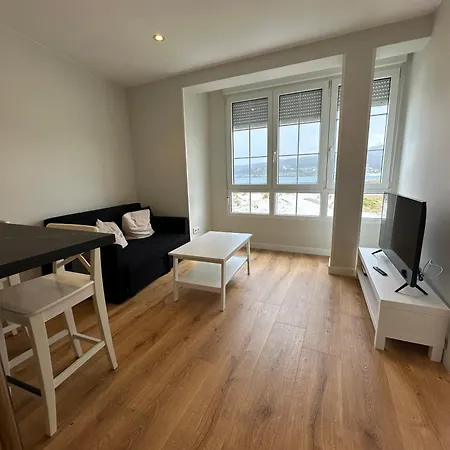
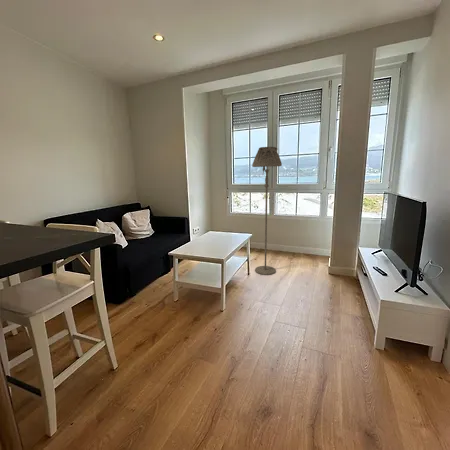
+ floor lamp [251,146,283,276]
